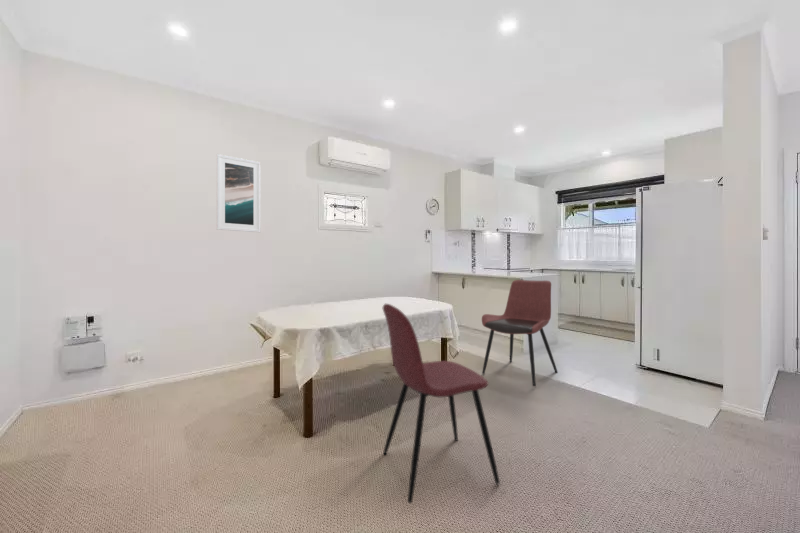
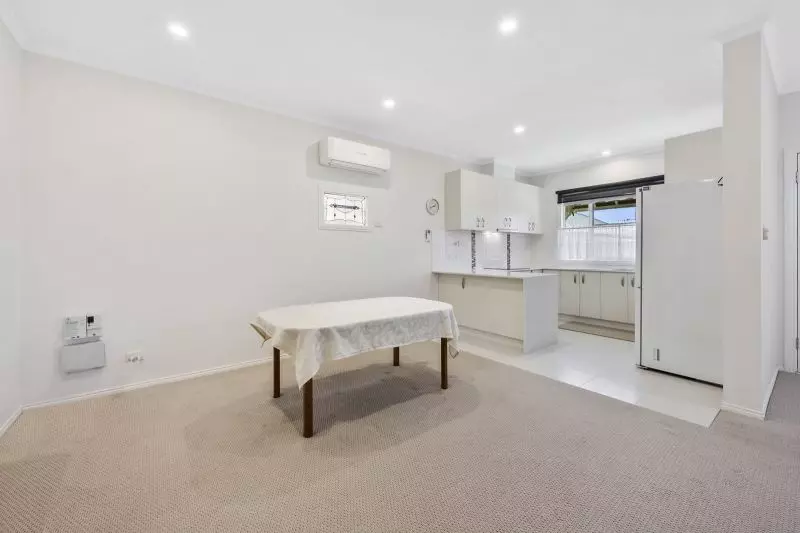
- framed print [216,153,262,233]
- dining chair [481,279,559,387]
- dining chair [382,303,501,504]
